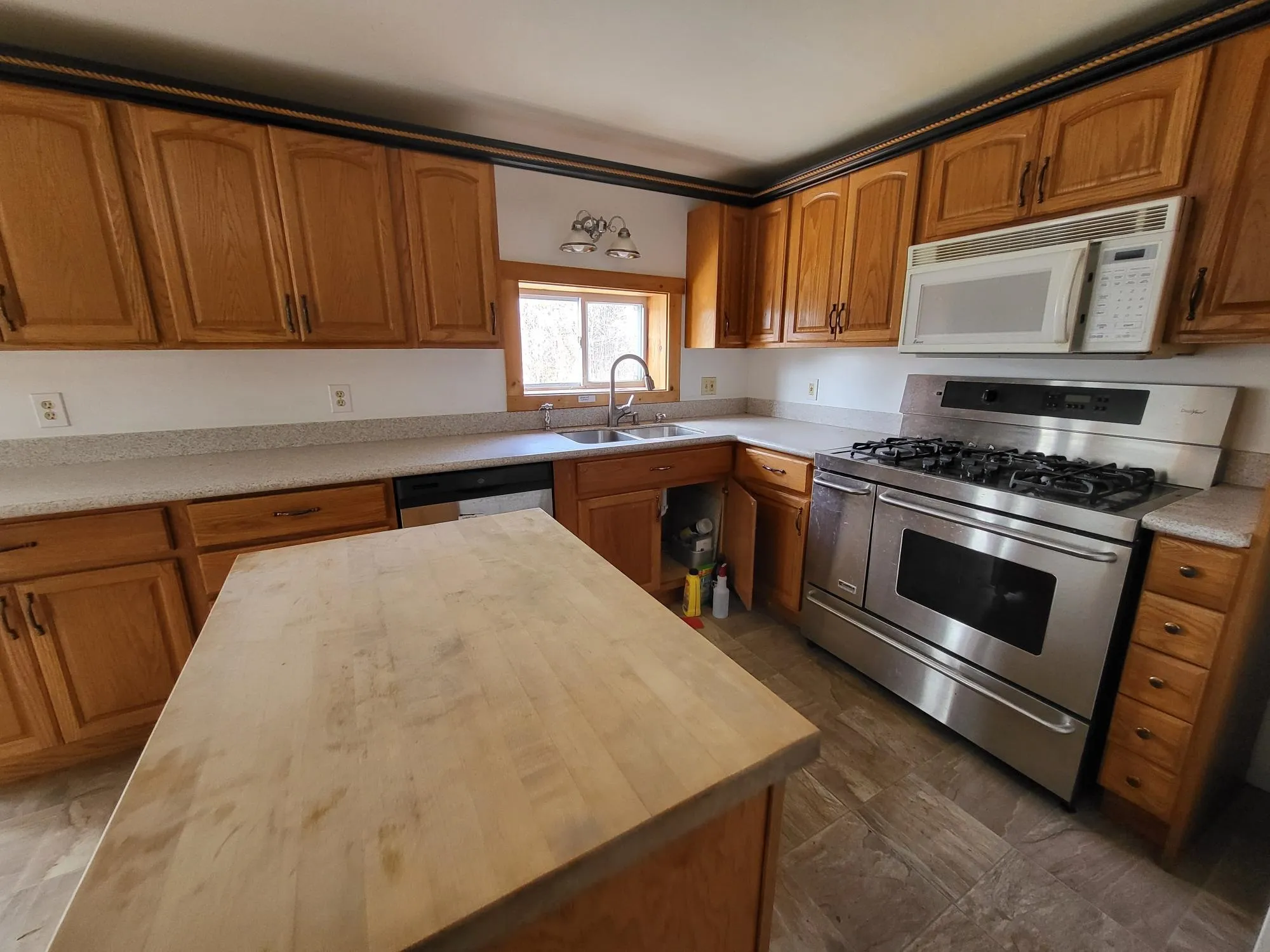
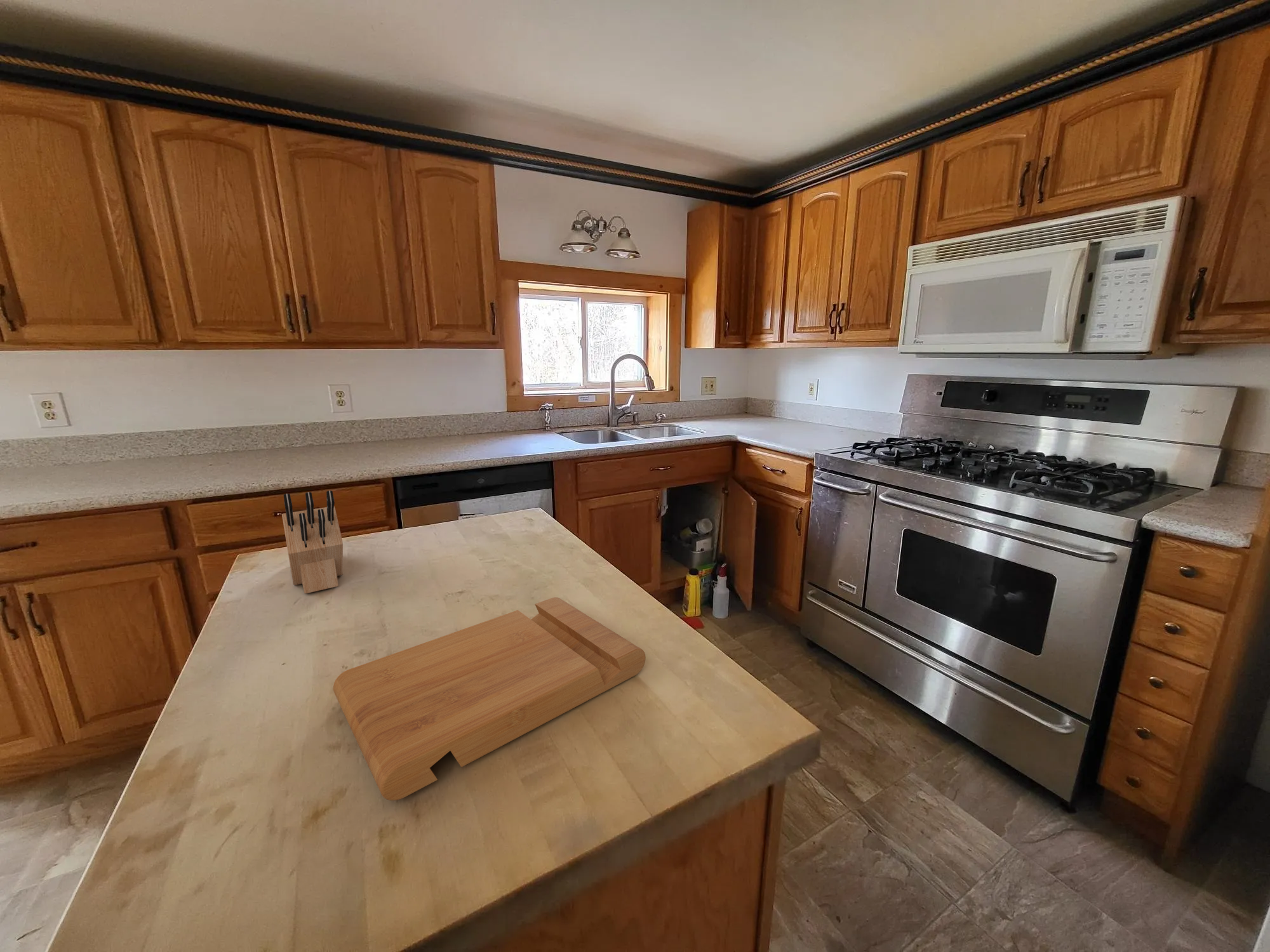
+ cutting board [333,597,646,801]
+ knife block [281,490,344,594]
